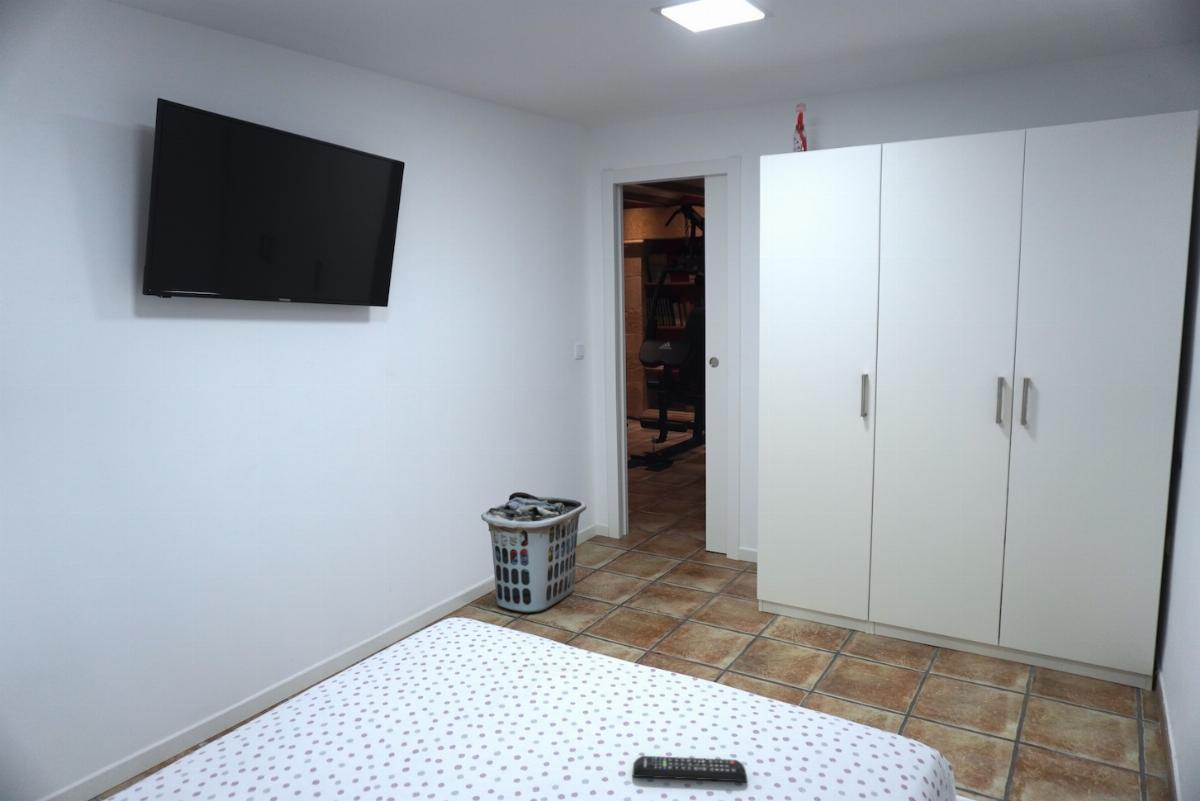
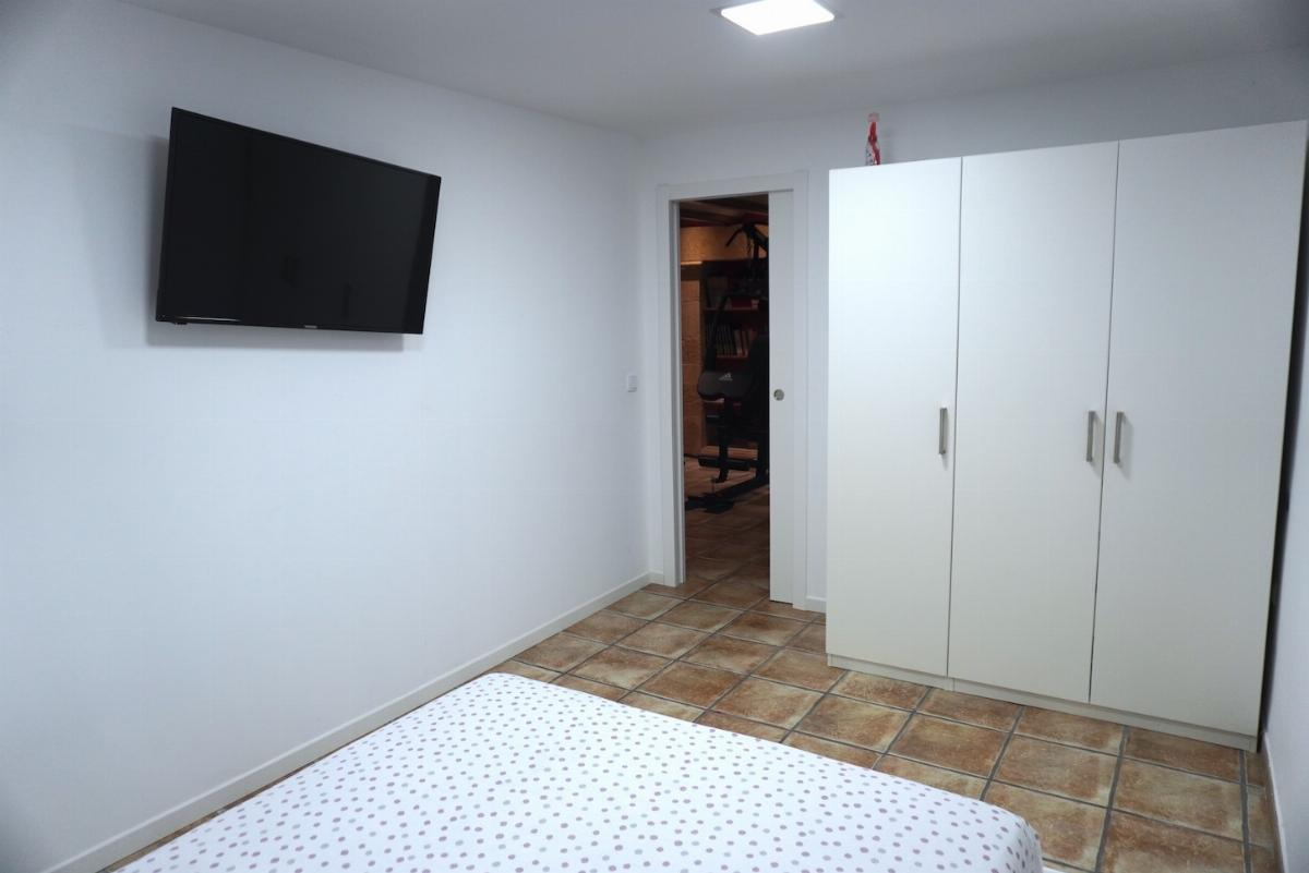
- clothes hamper [480,491,587,614]
- remote control [632,755,748,783]
